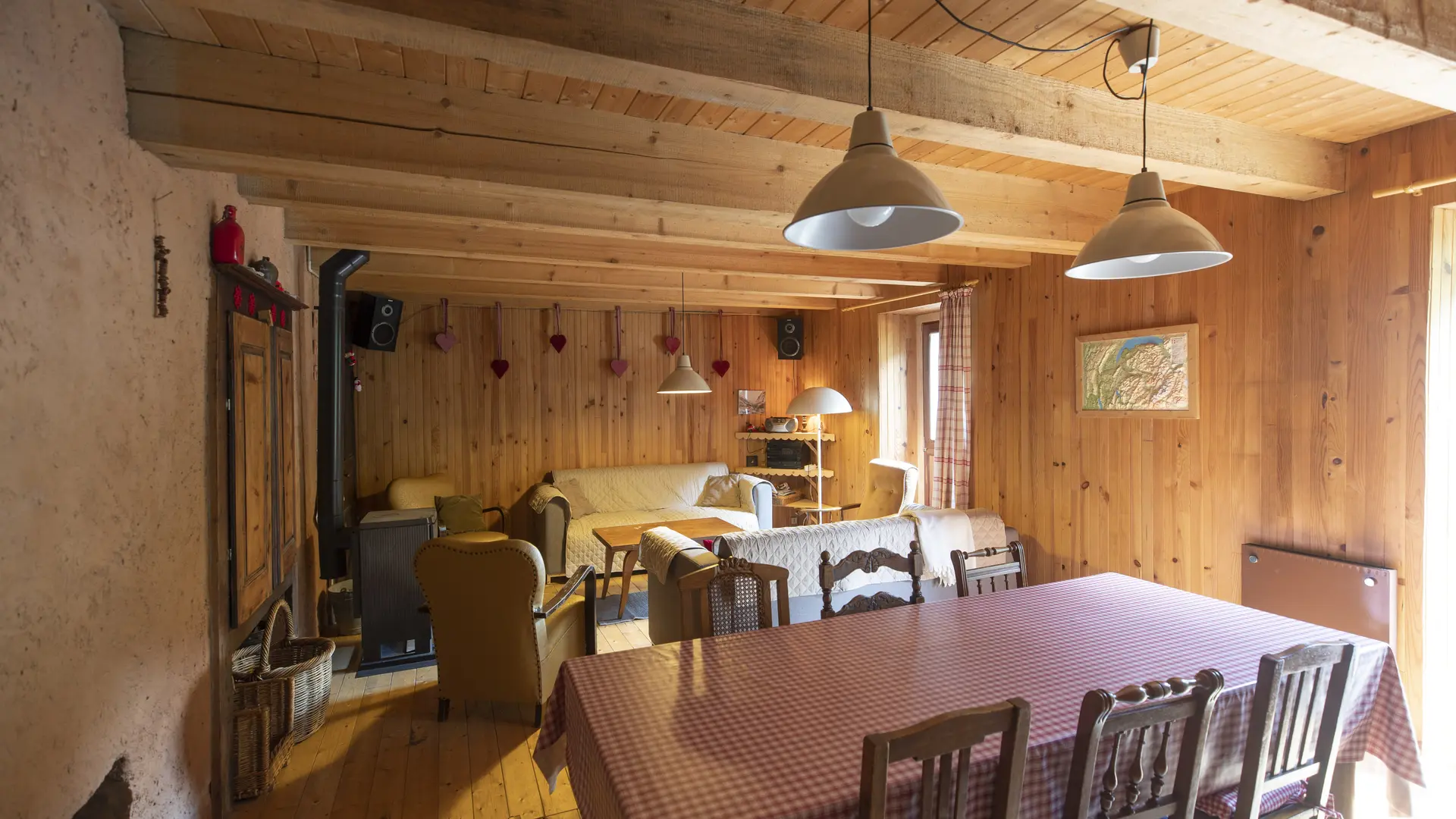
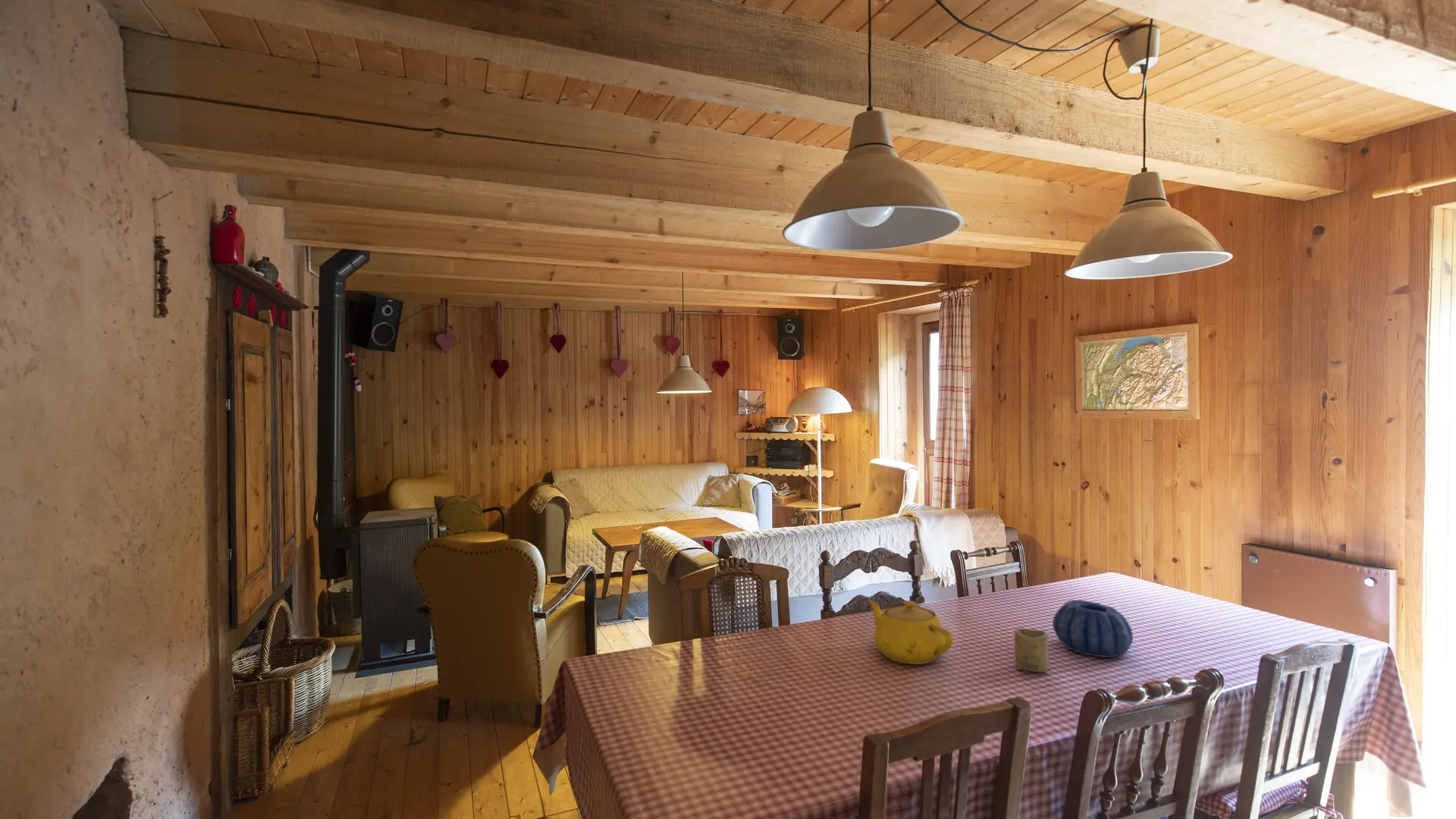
+ cup [1014,628,1050,673]
+ teapot [867,598,954,665]
+ decorative bowl [1052,599,1134,658]
